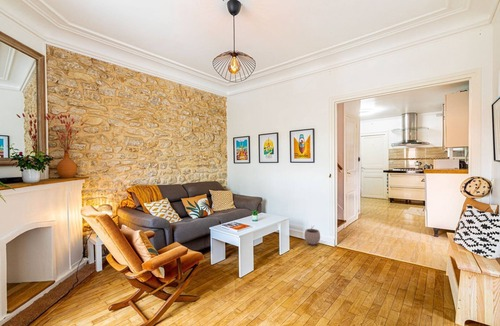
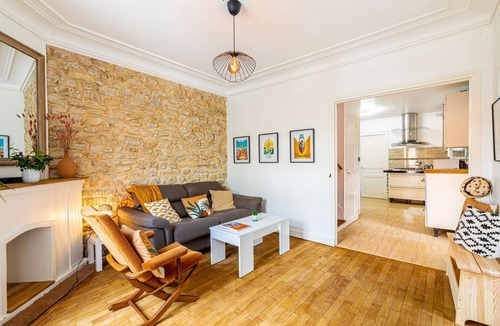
- plant pot [303,224,321,246]
